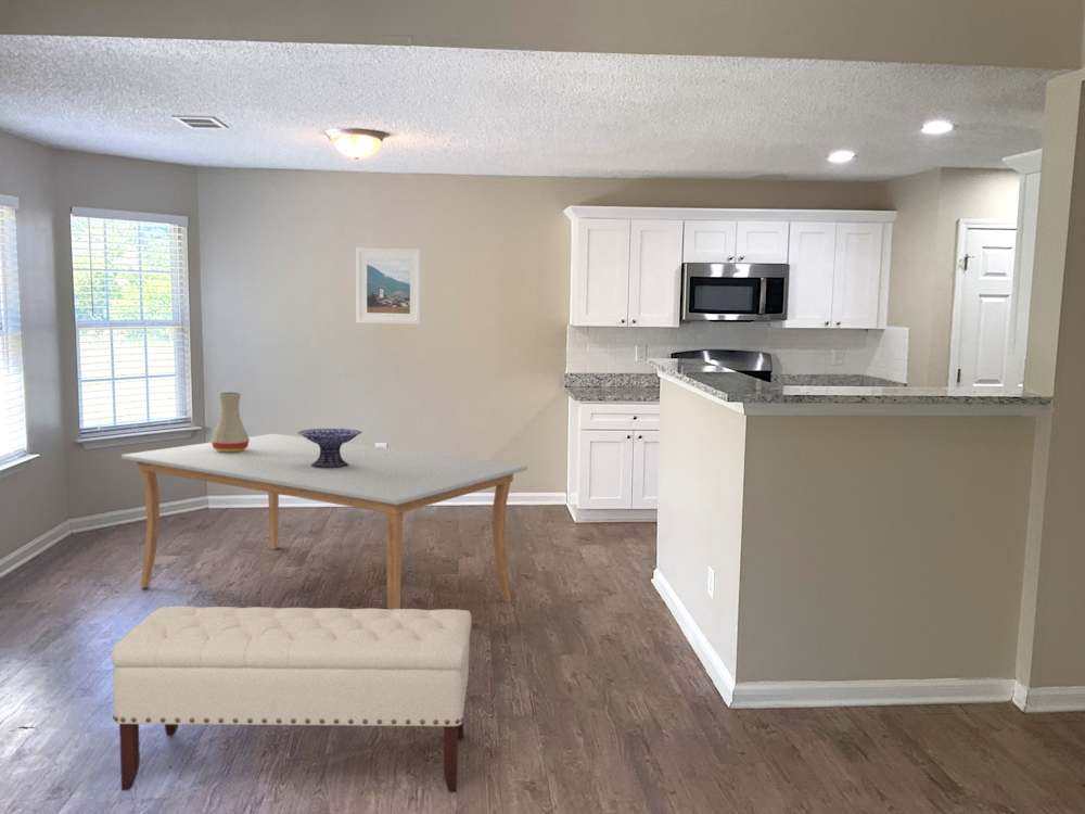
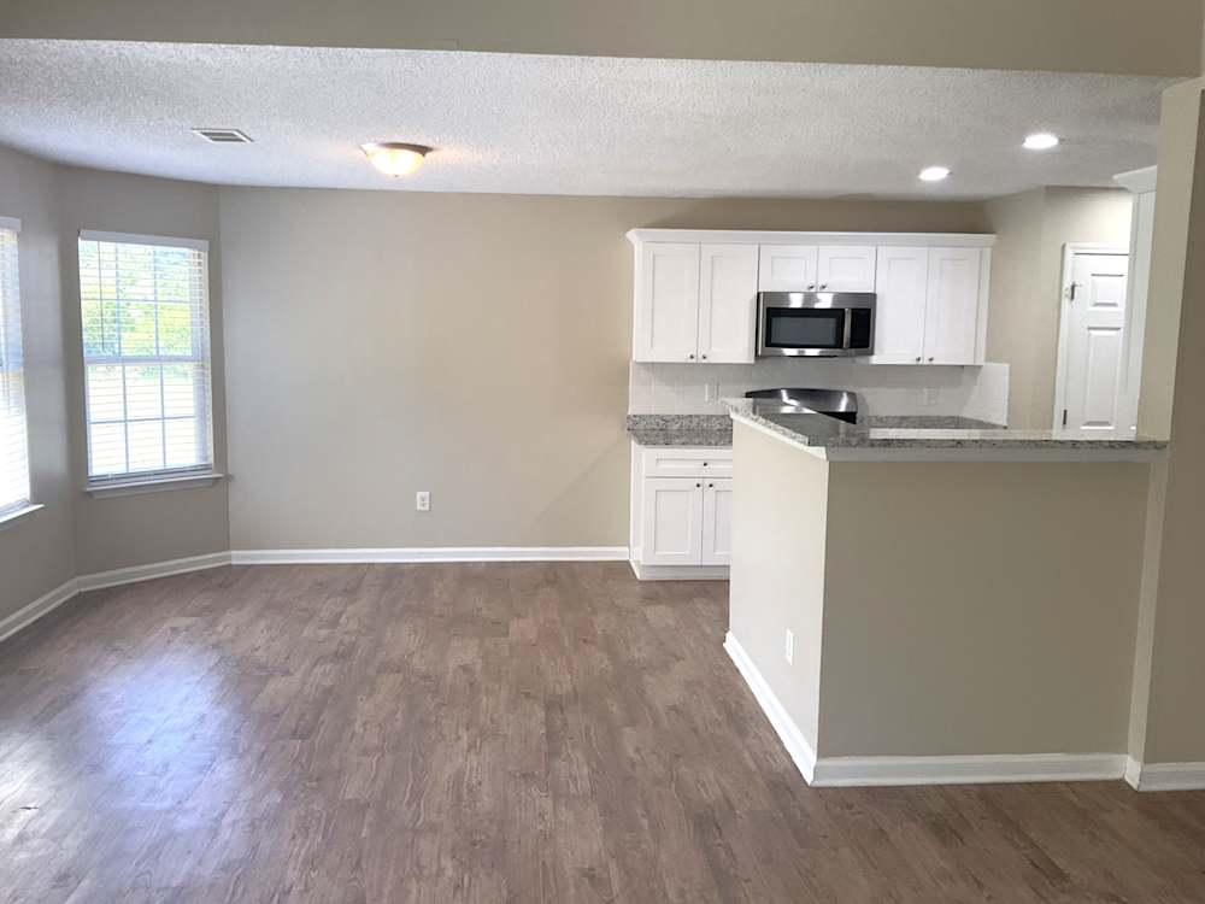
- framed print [355,246,422,326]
- decorative bowl [296,428,363,468]
- bench [110,605,473,793]
- vase [210,391,250,453]
- dining table [120,433,529,610]
